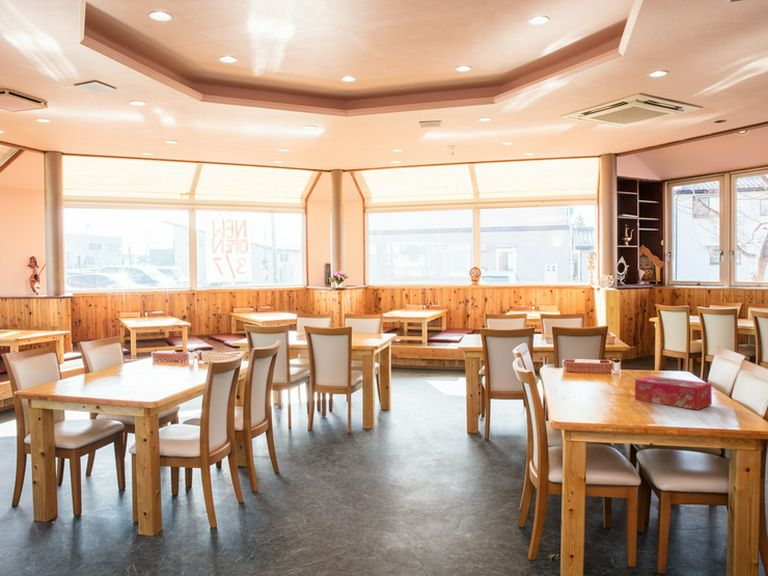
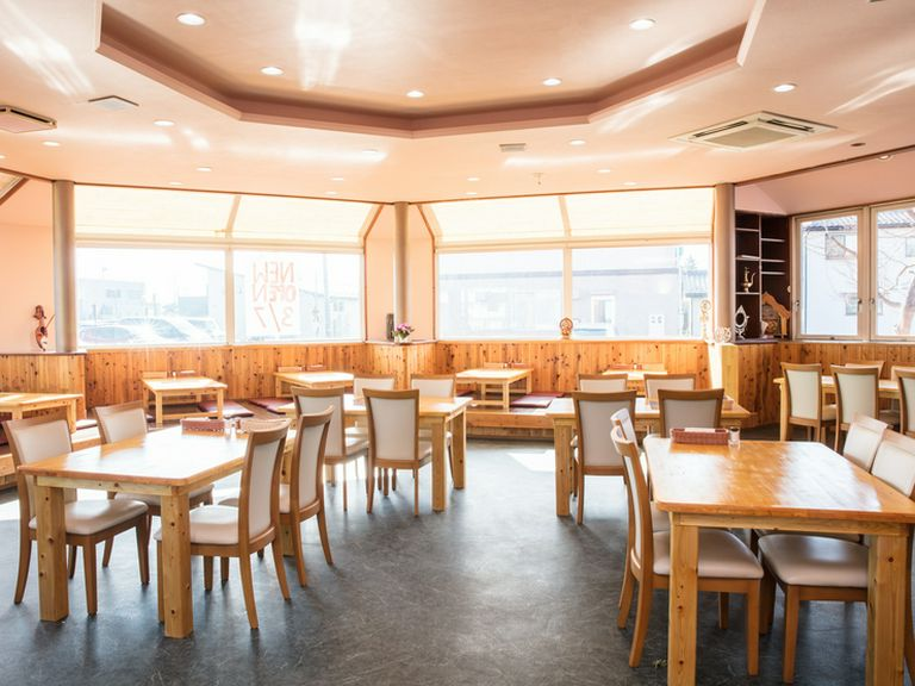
- tissue box [634,375,713,411]
